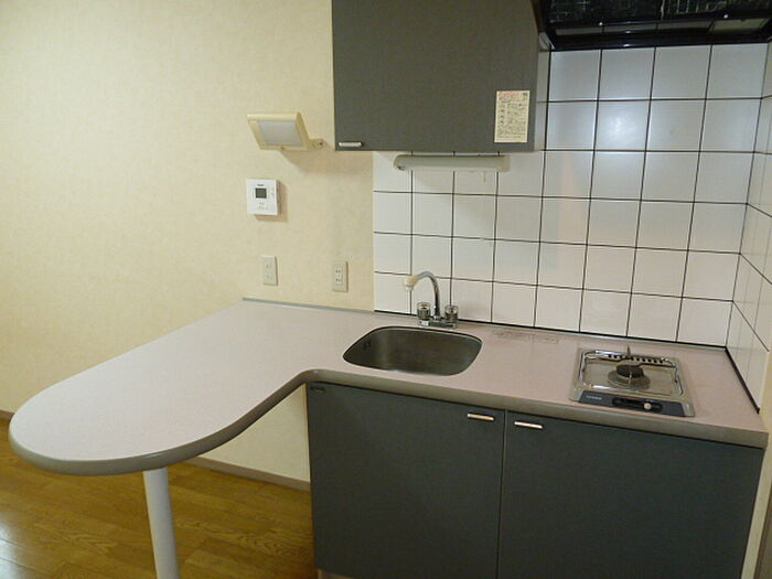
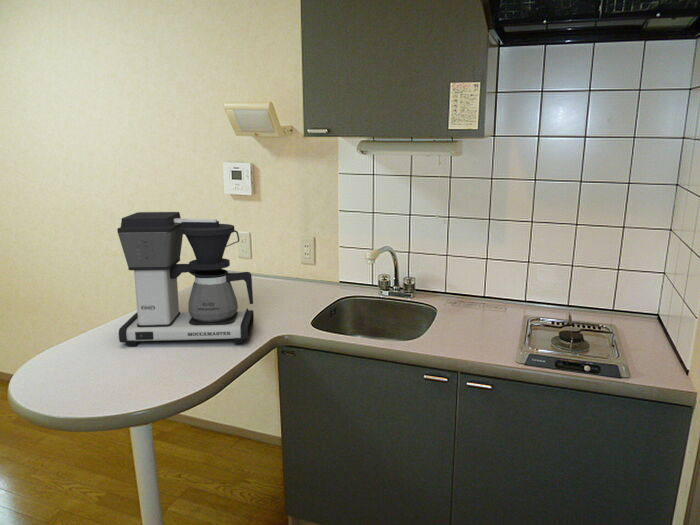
+ coffee maker [116,211,255,347]
